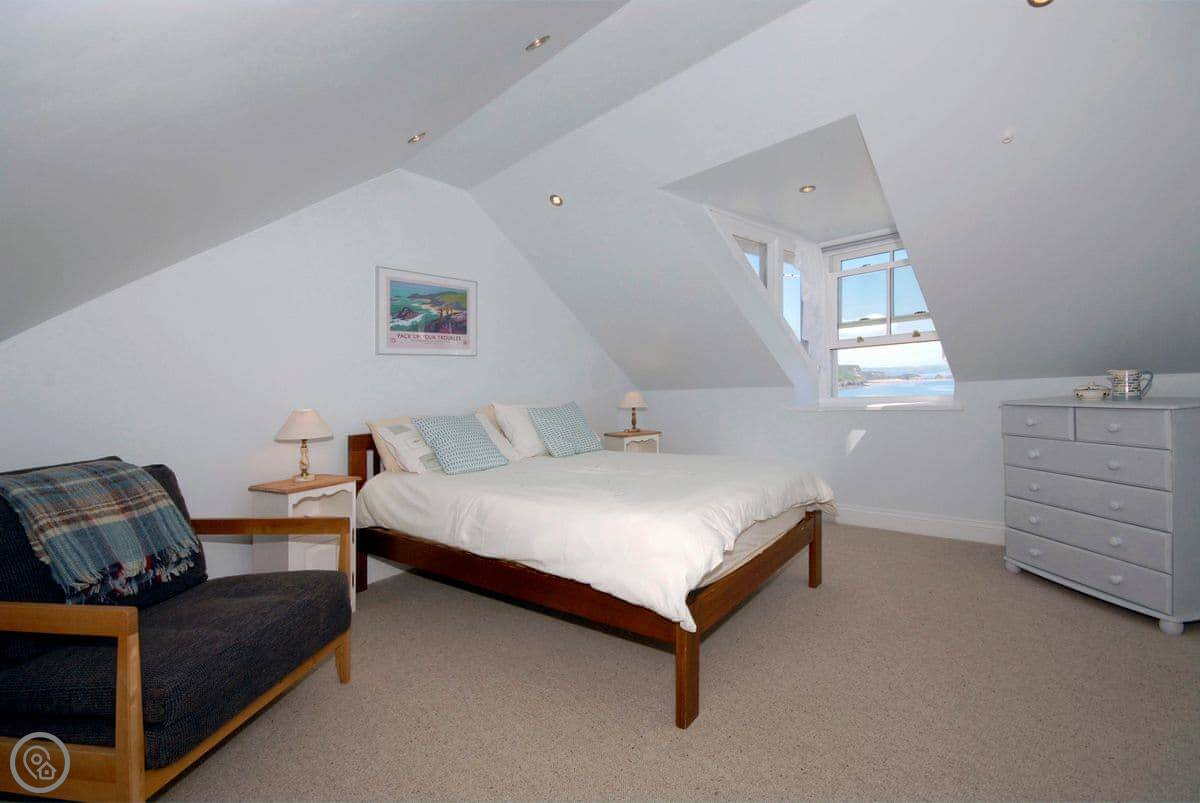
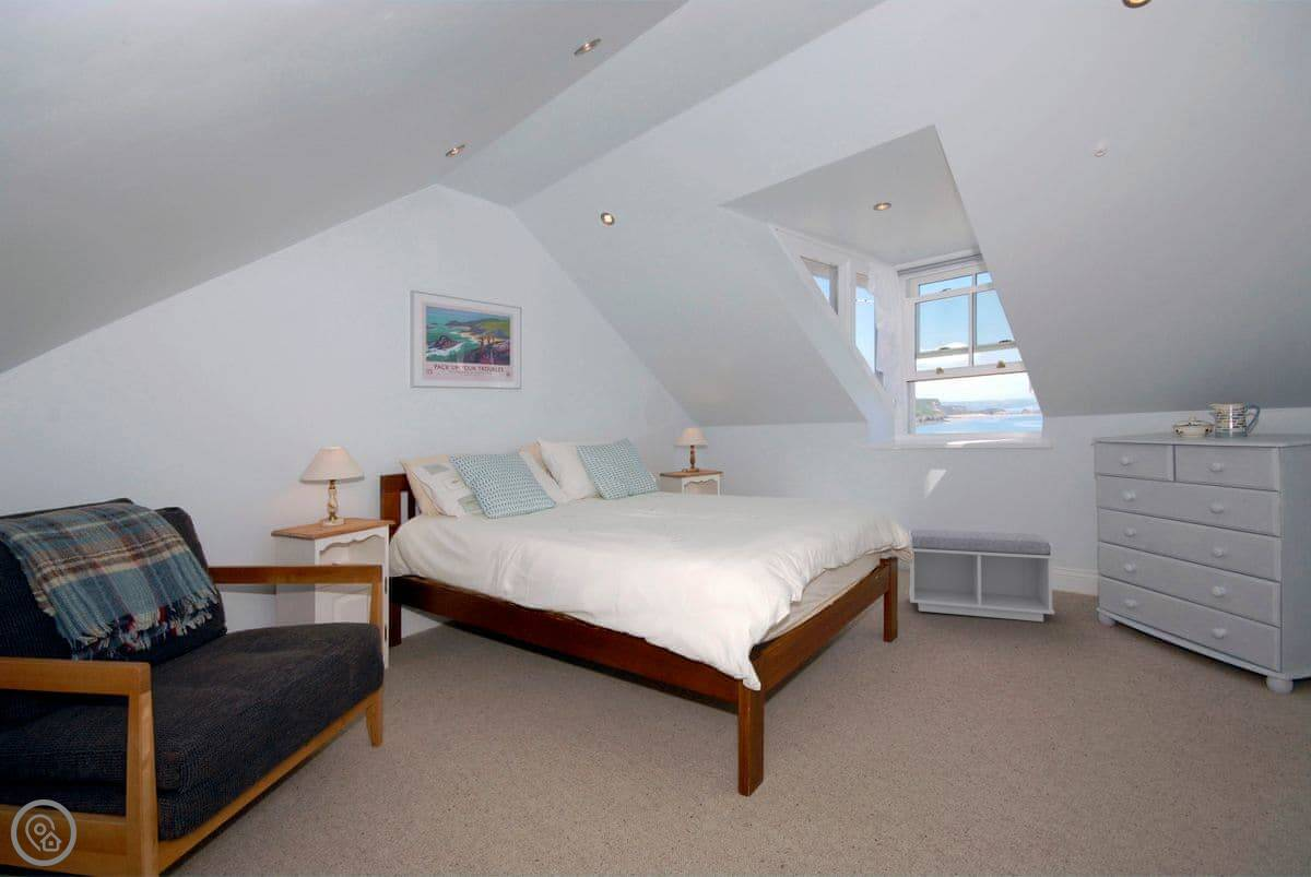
+ bench [908,529,1055,623]
